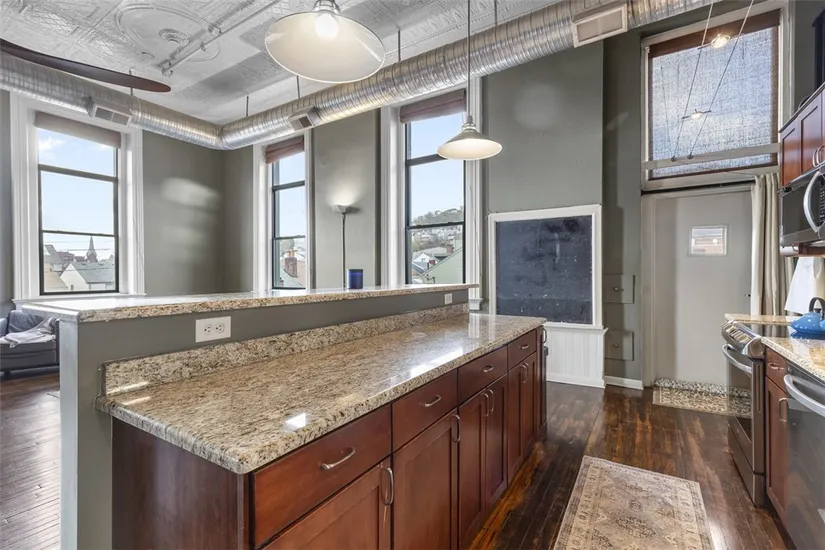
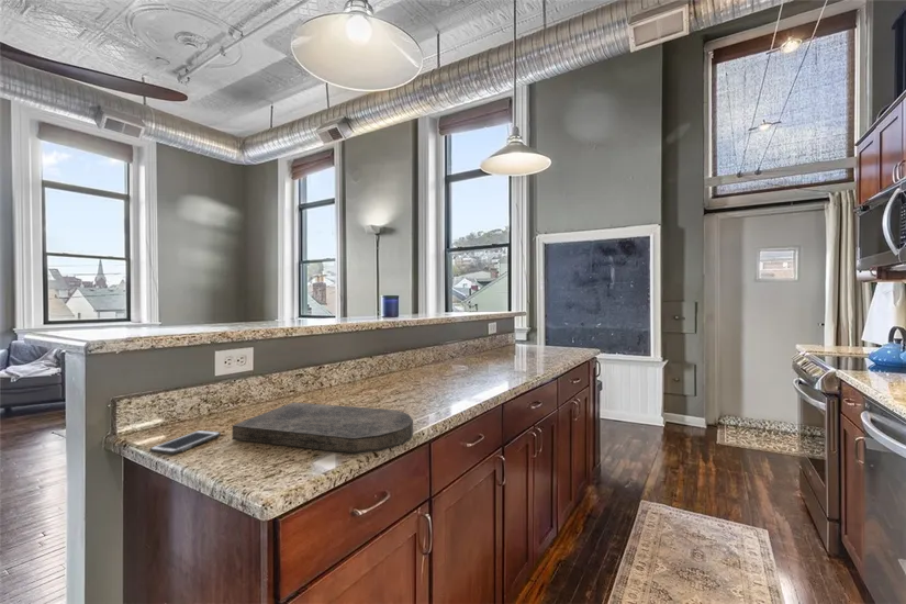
+ cutting board [232,401,414,455]
+ cell phone [148,429,222,456]
